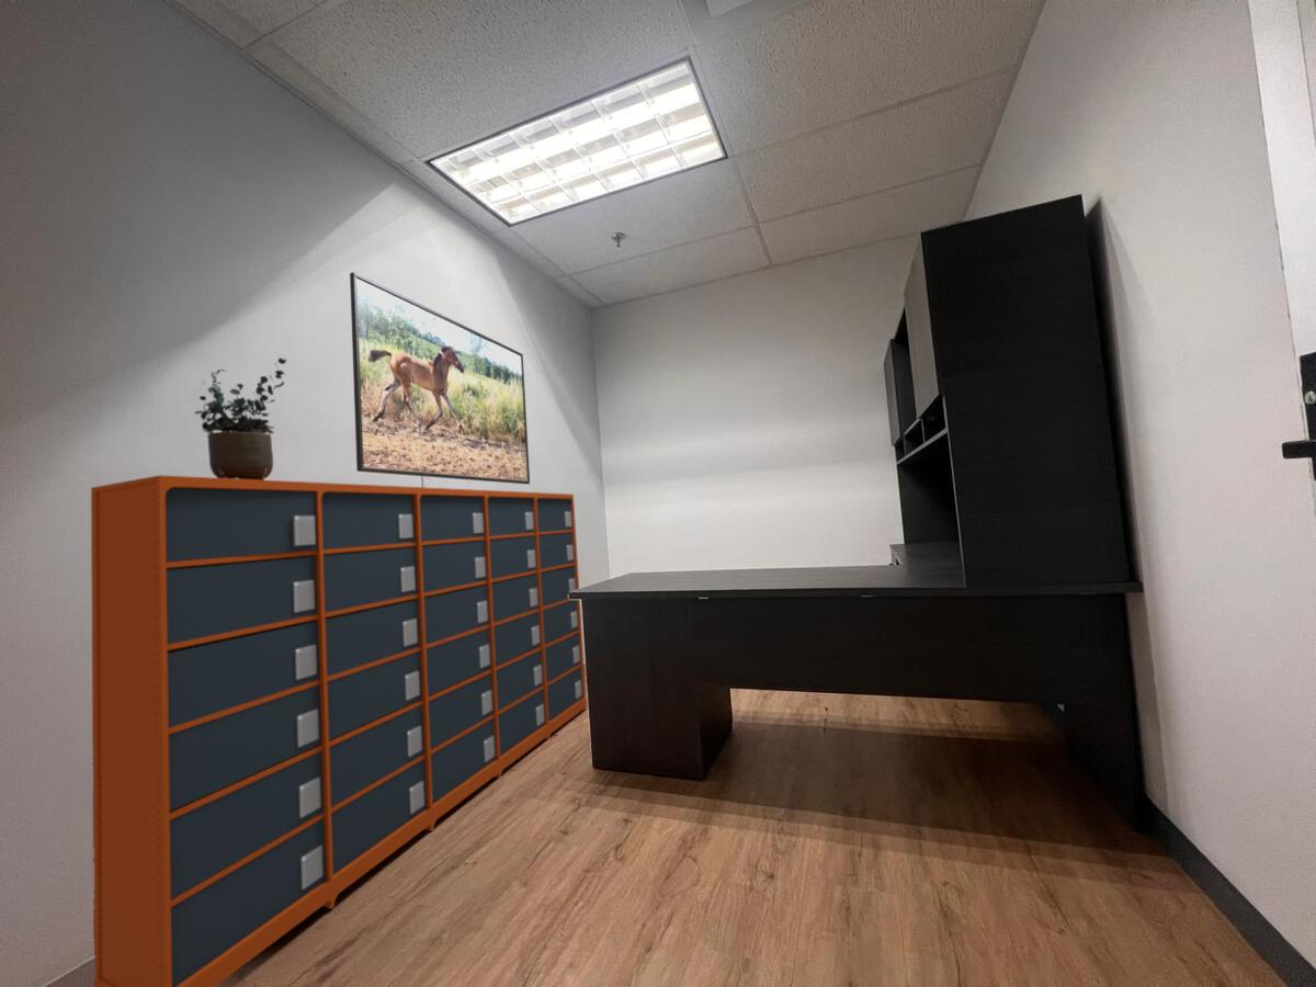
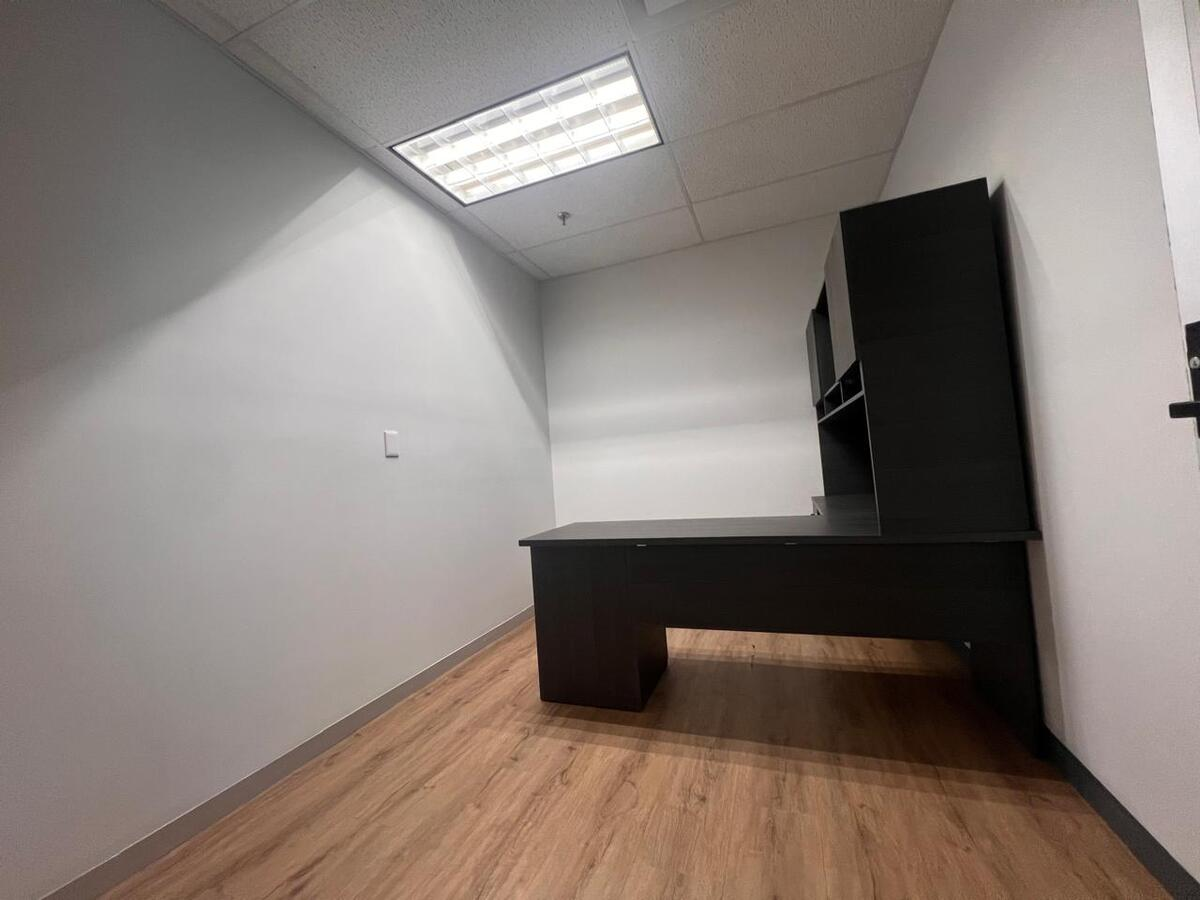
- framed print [349,271,531,486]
- potted plant [194,358,287,480]
- storage cabinet [90,474,588,987]
